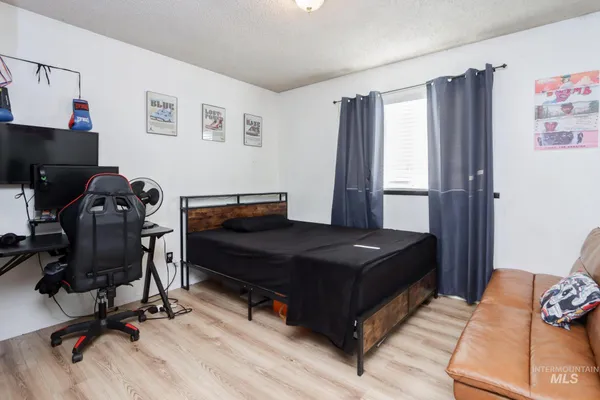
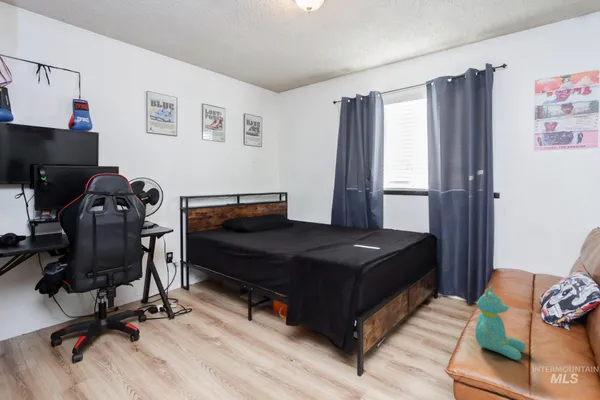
+ teddy bear [474,285,527,361]
